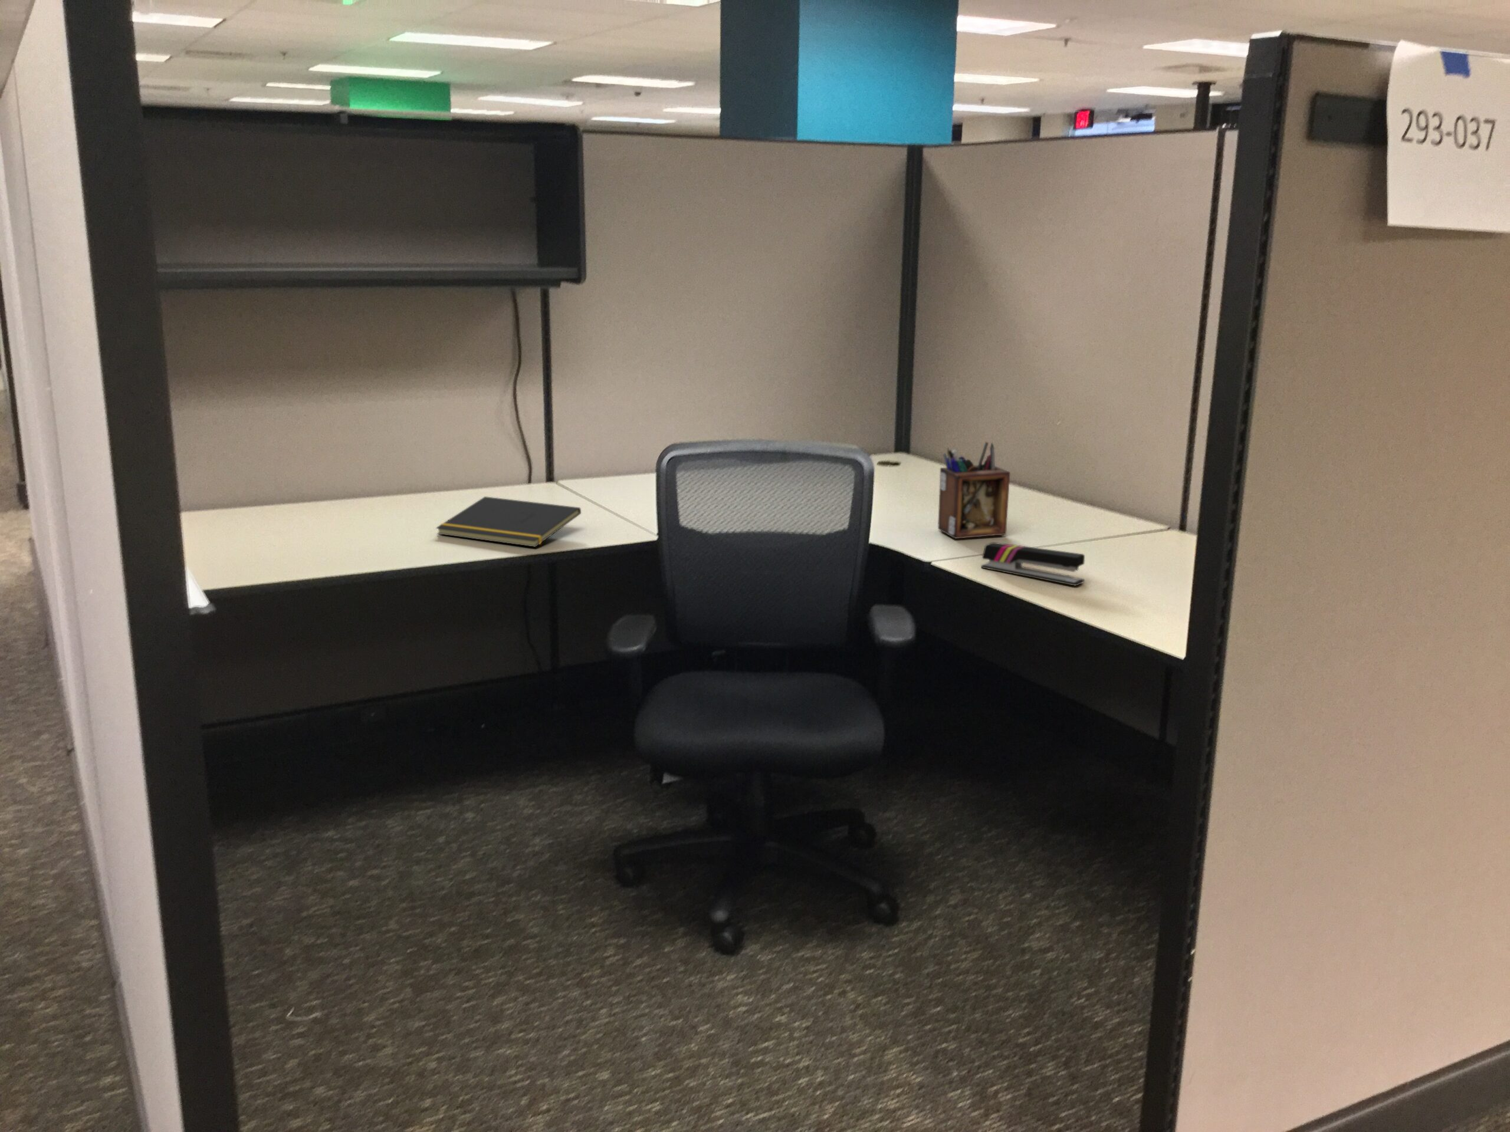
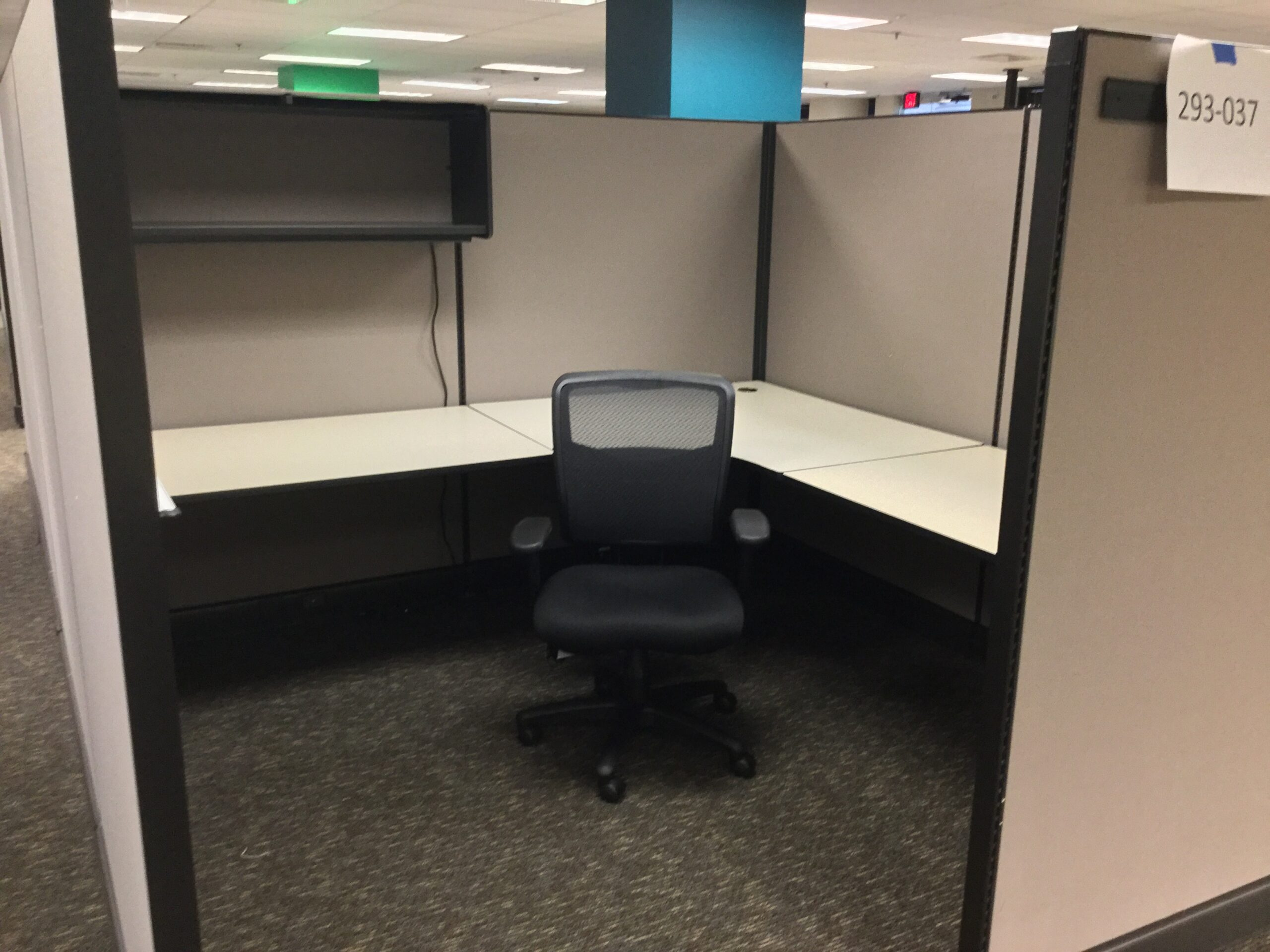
- stapler [981,542,1086,586]
- desk organizer [937,441,1011,540]
- notepad [435,496,581,548]
